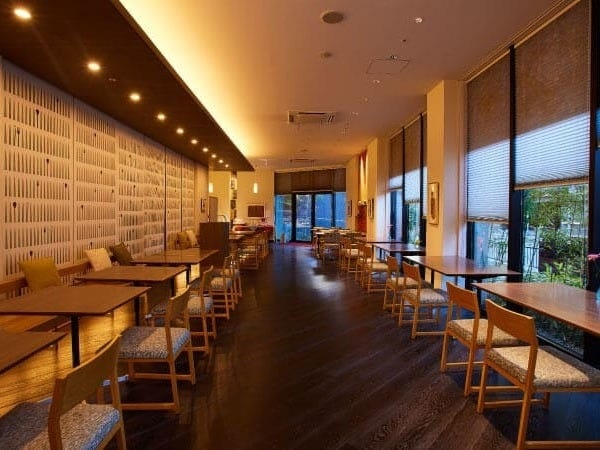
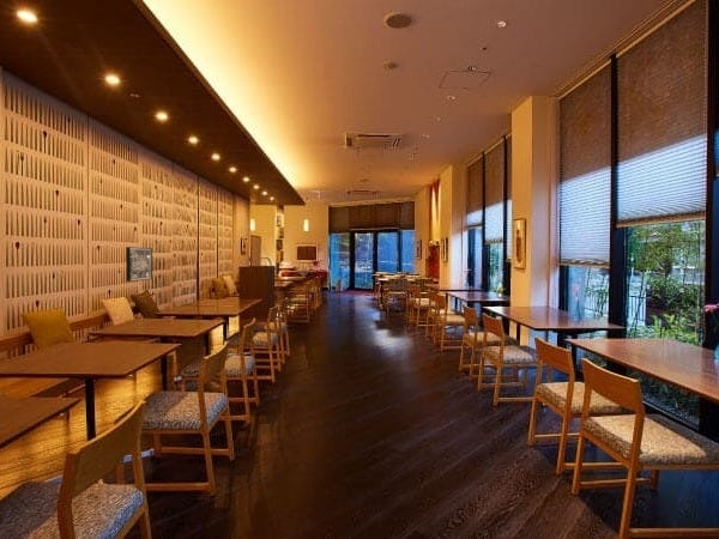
+ wall art [125,246,153,283]
